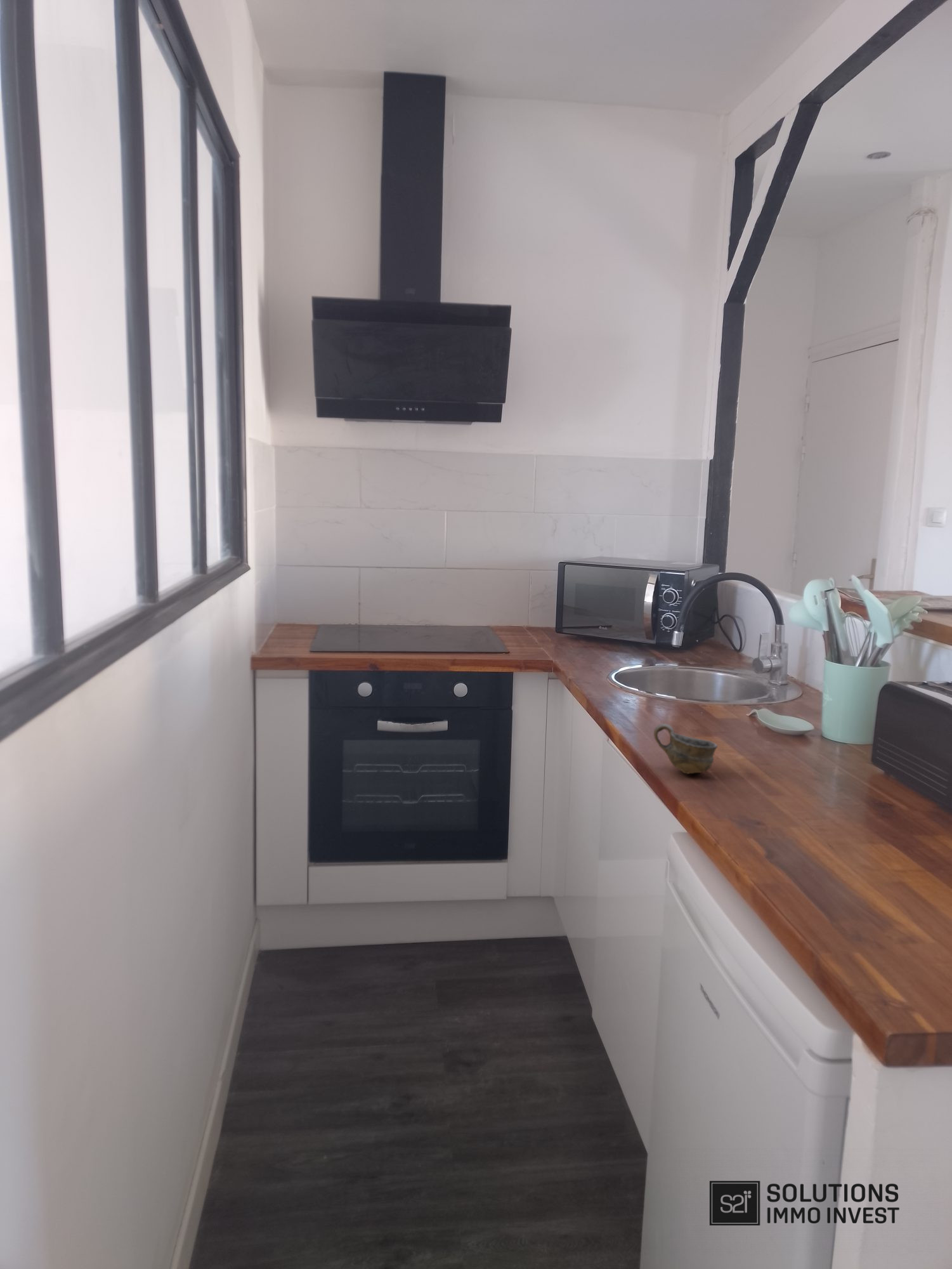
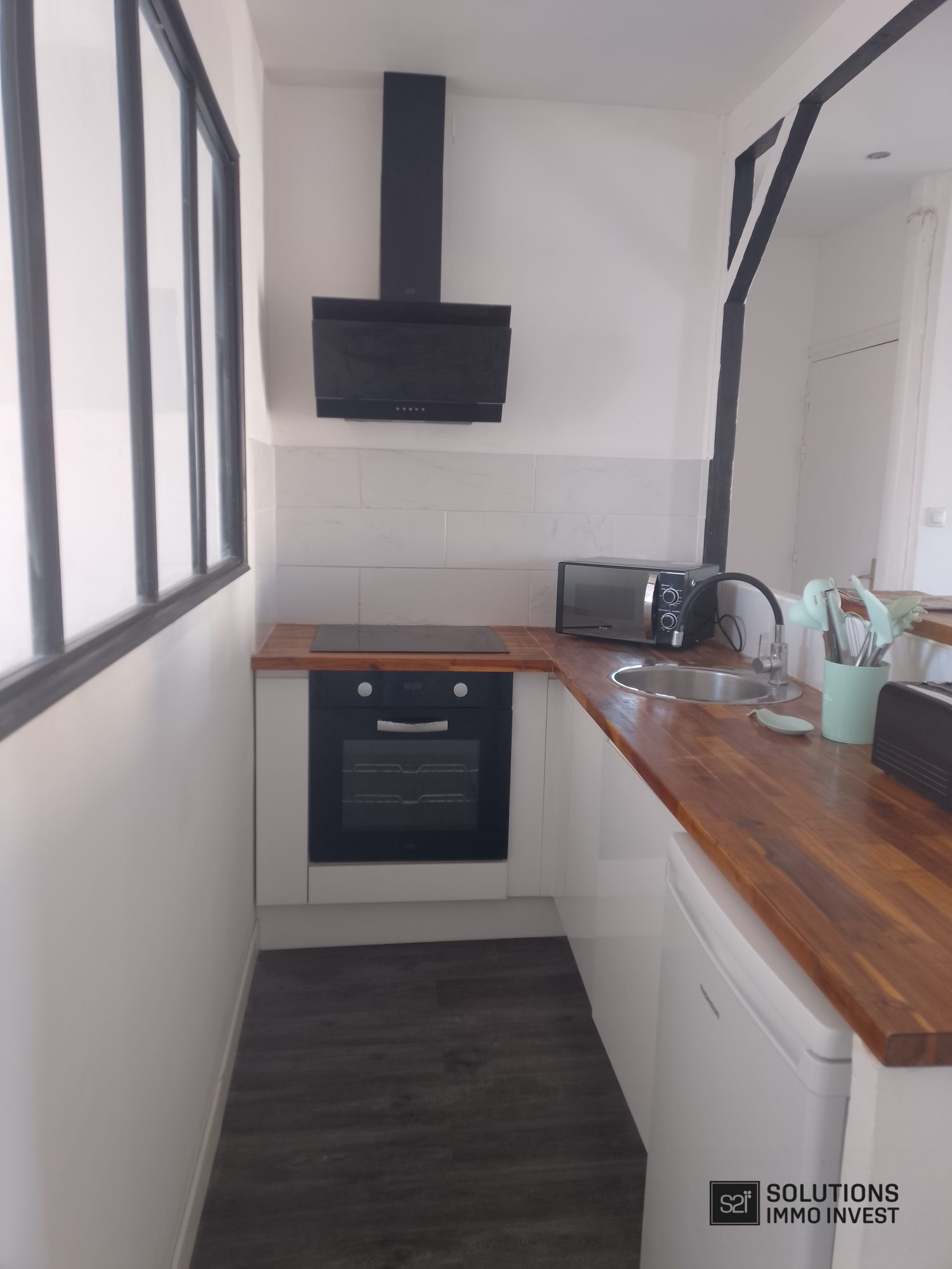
- cup [653,723,718,775]
